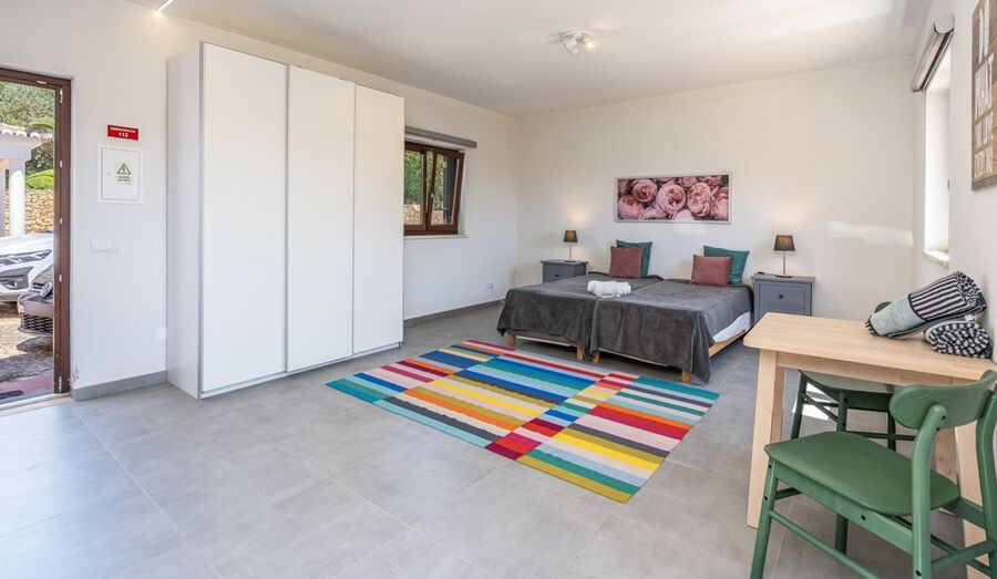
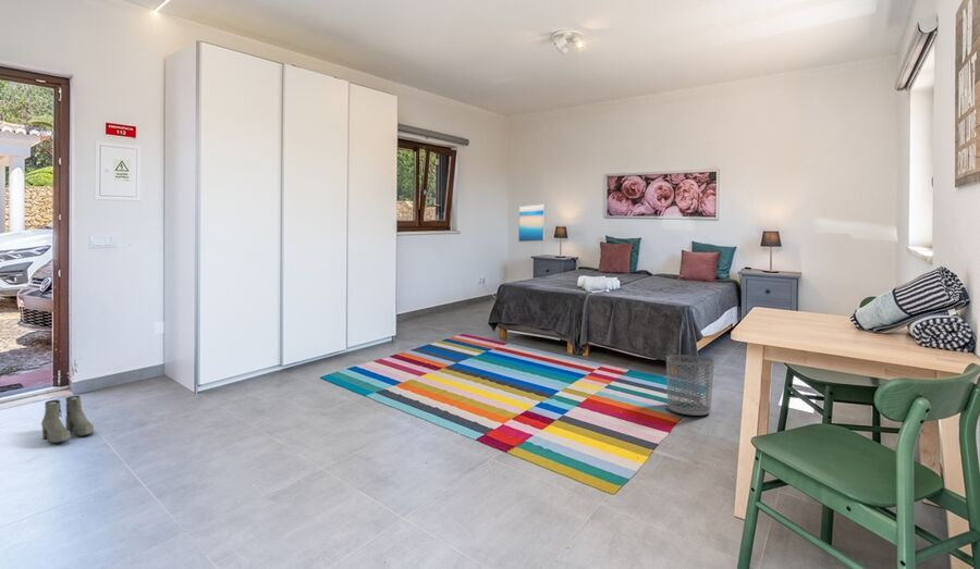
+ waste bin [665,354,715,417]
+ wall art [517,203,547,243]
+ boots [40,395,95,444]
